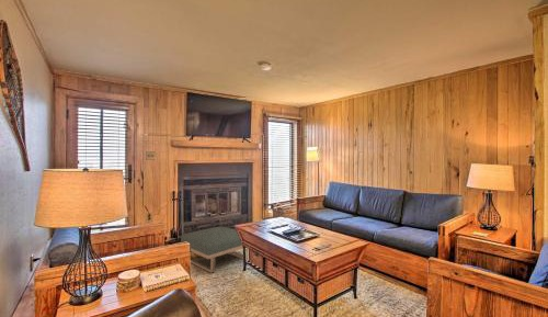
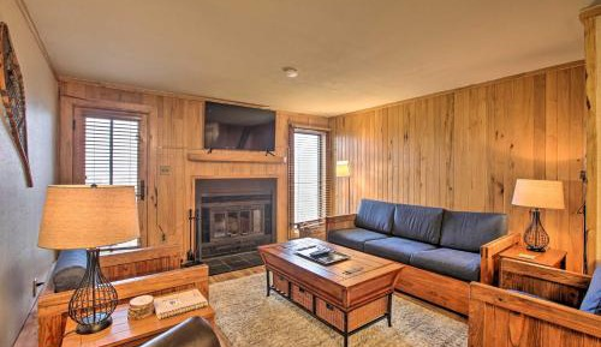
- footstool [180,226,249,274]
